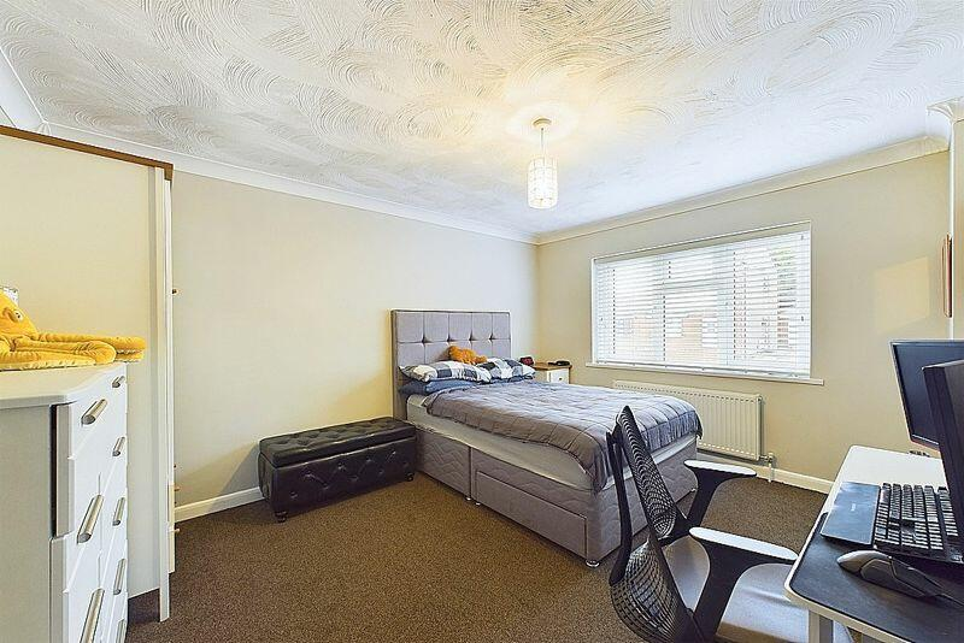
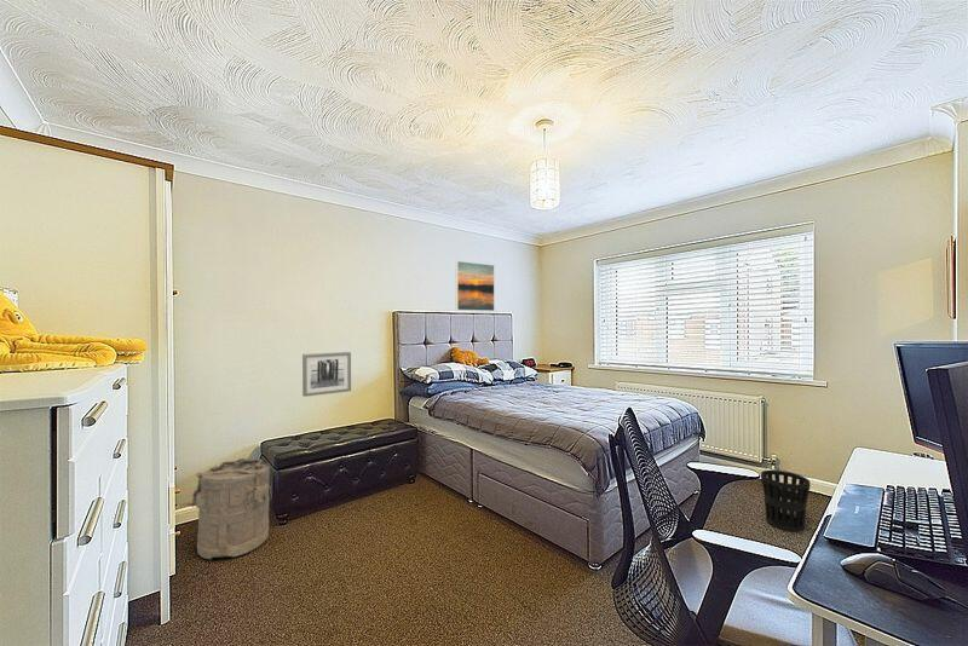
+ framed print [455,260,495,312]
+ wall art [301,351,352,398]
+ laundry hamper [179,457,271,561]
+ wastebasket [760,469,811,533]
